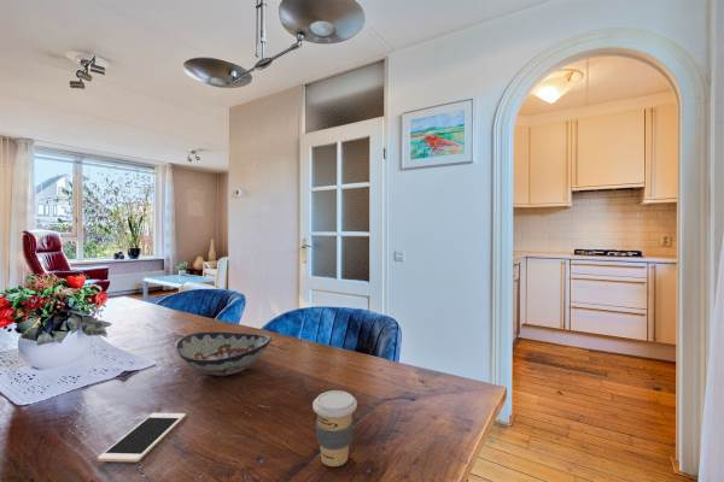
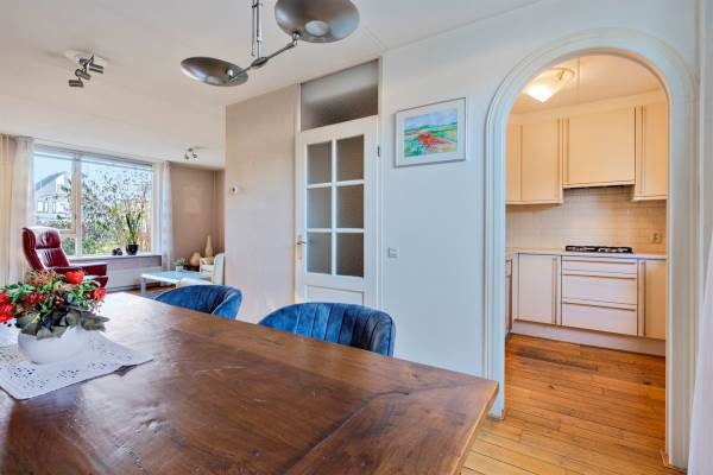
- decorative bowl [174,330,273,377]
- cell phone [97,412,187,463]
- coffee cup [311,389,358,468]
